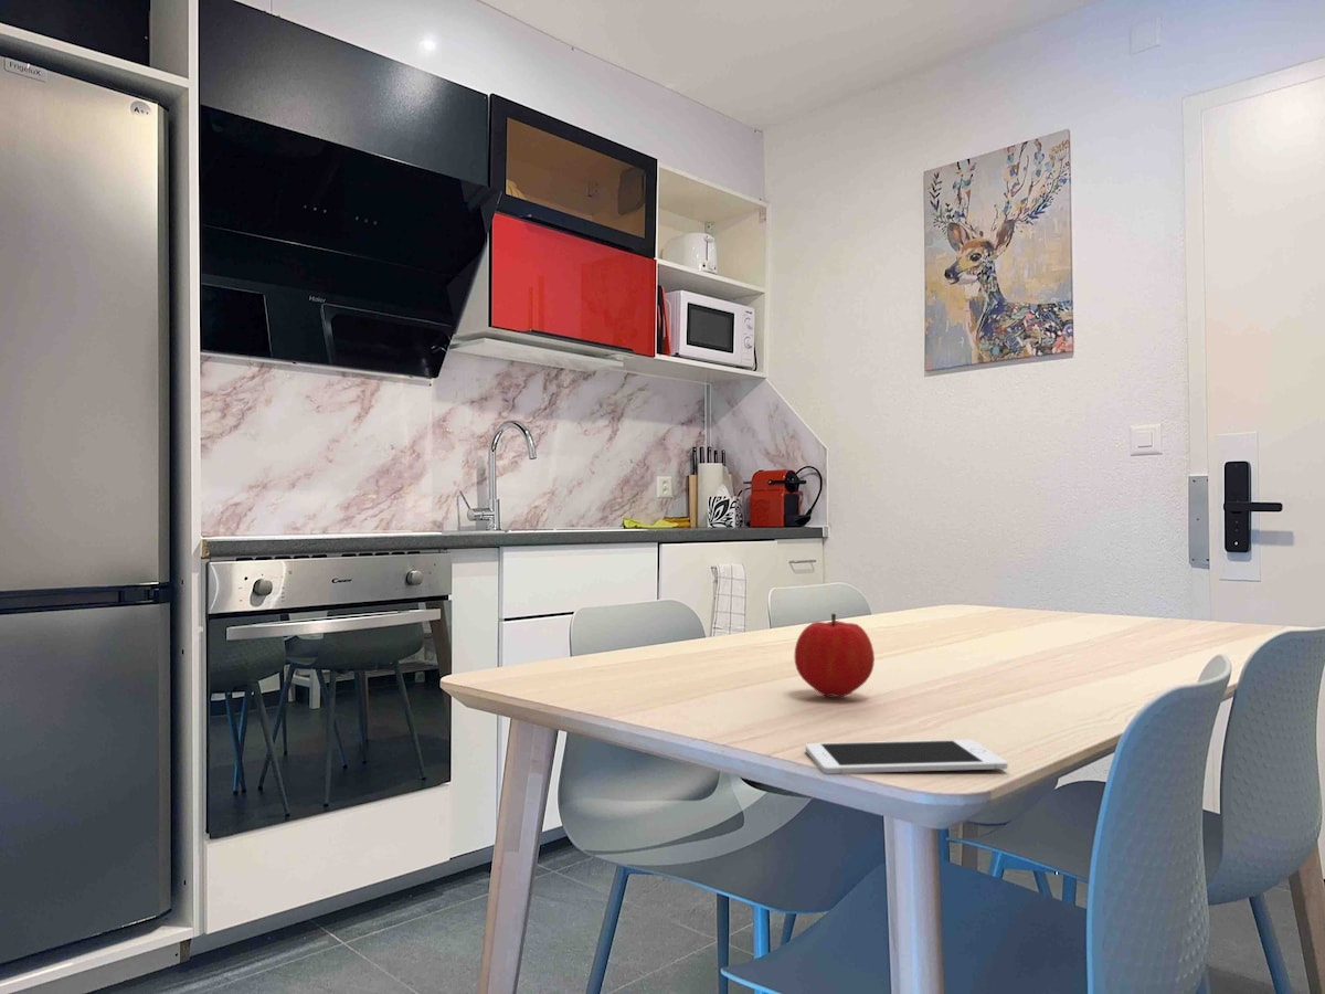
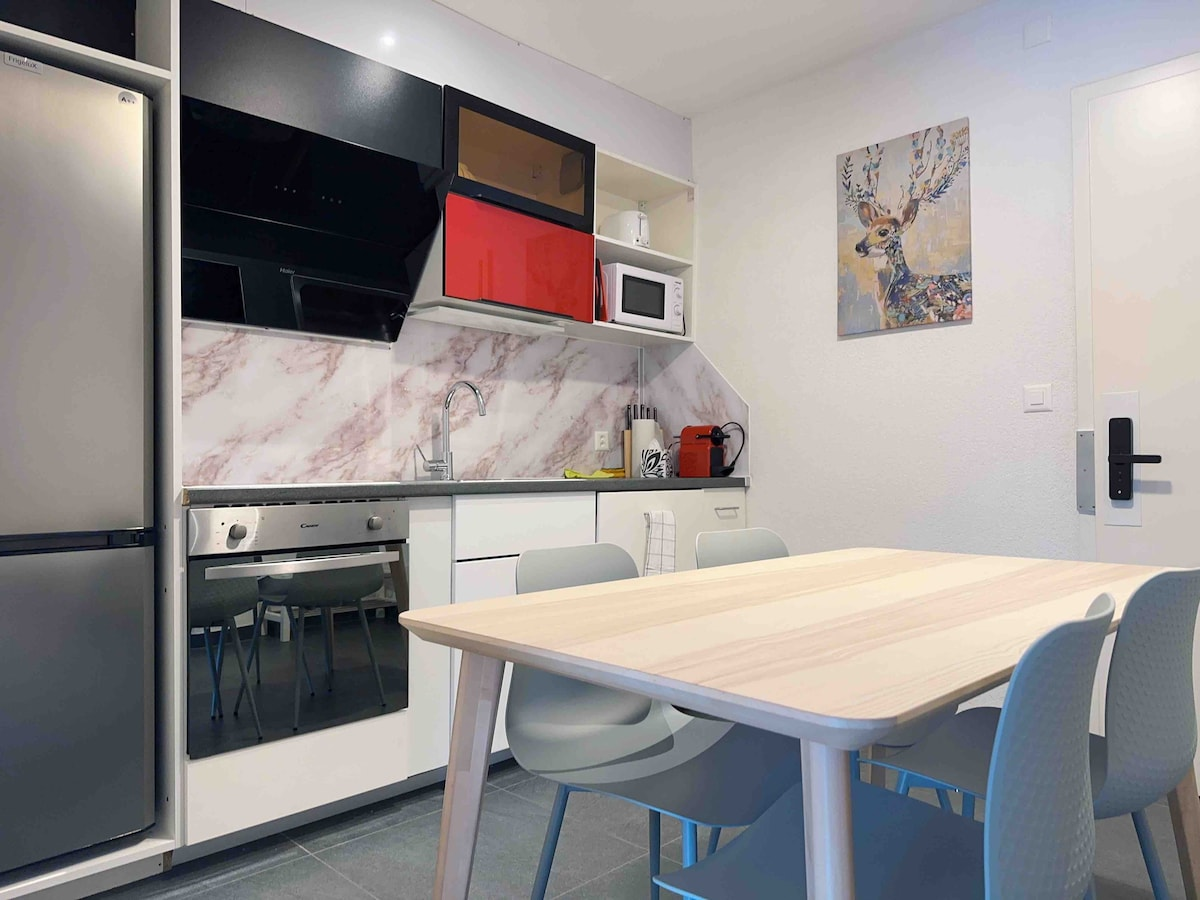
- fruit [793,613,876,698]
- cell phone [805,739,1008,775]
